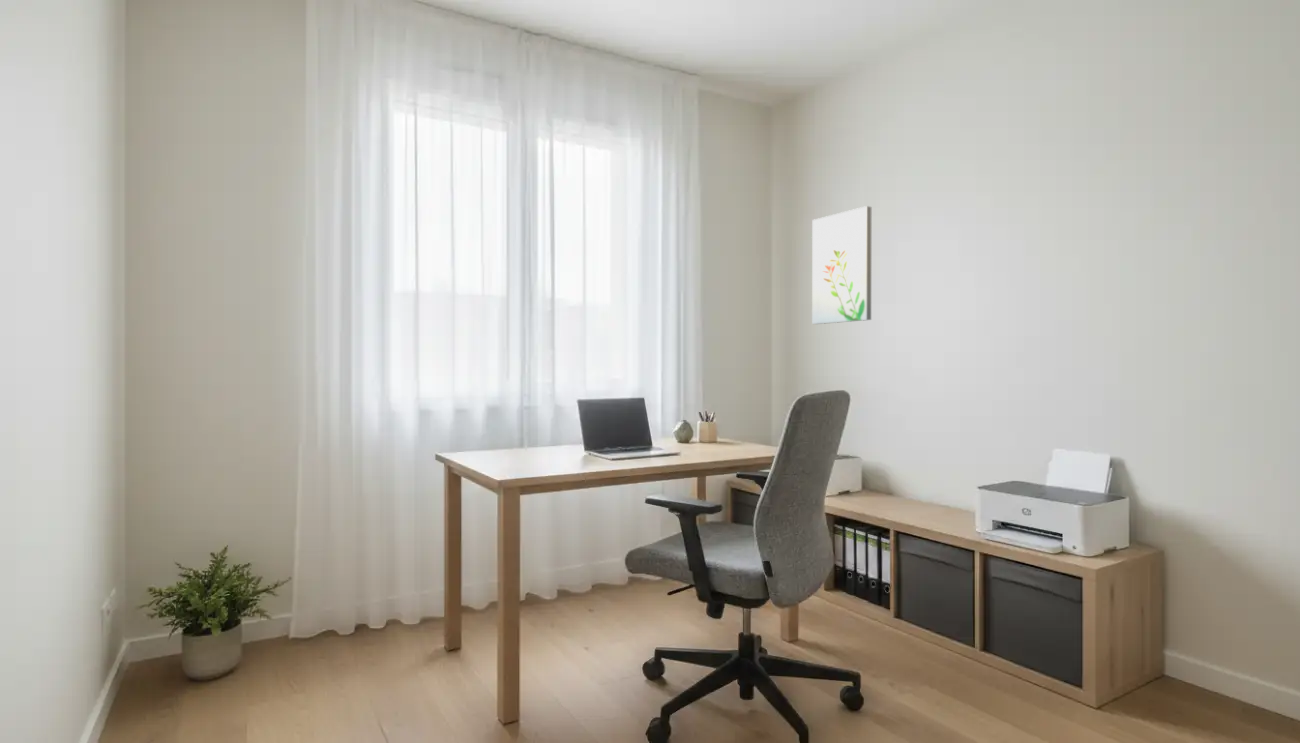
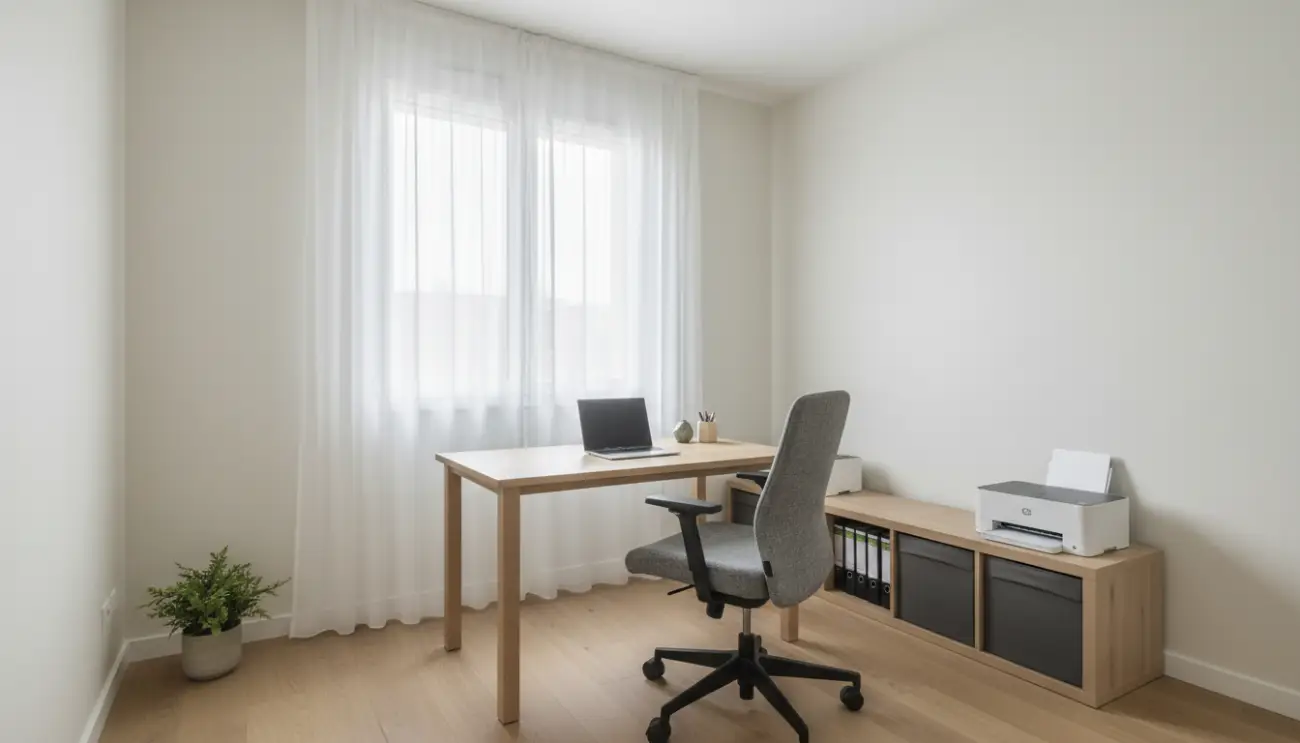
- wall art [811,205,872,325]
